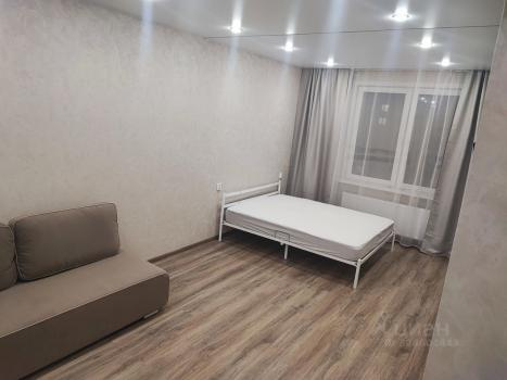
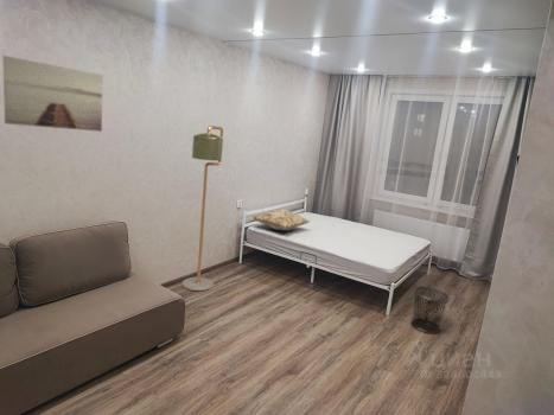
+ waste bin [409,286,451,334]
+ floor lamp [182,124,224,292]
+ wall art [2,55,104,133]
+ decorative pillow [251,209,311,231]
